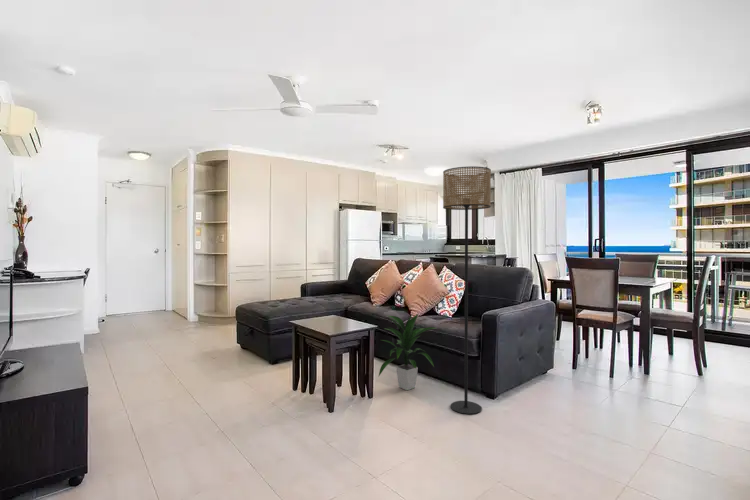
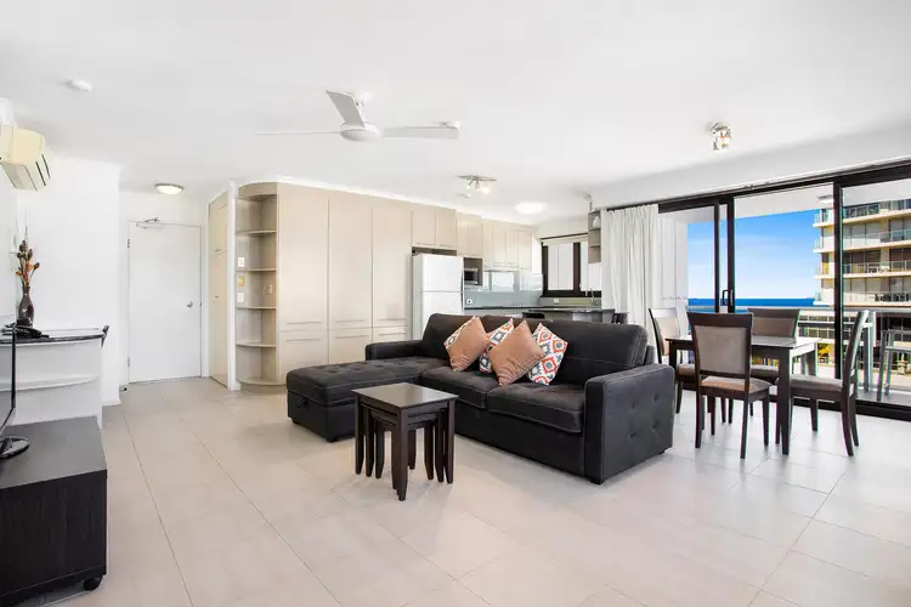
- floor lamp [442,165,492,415]
- indoor plant [377,312,436,391]
